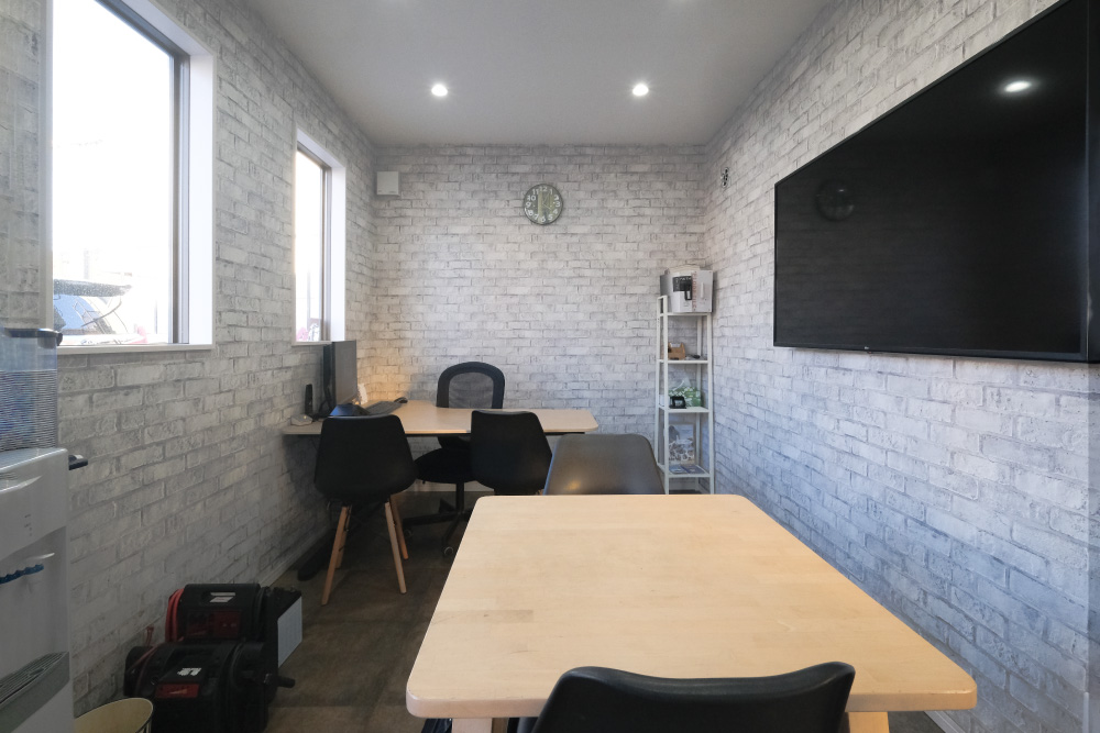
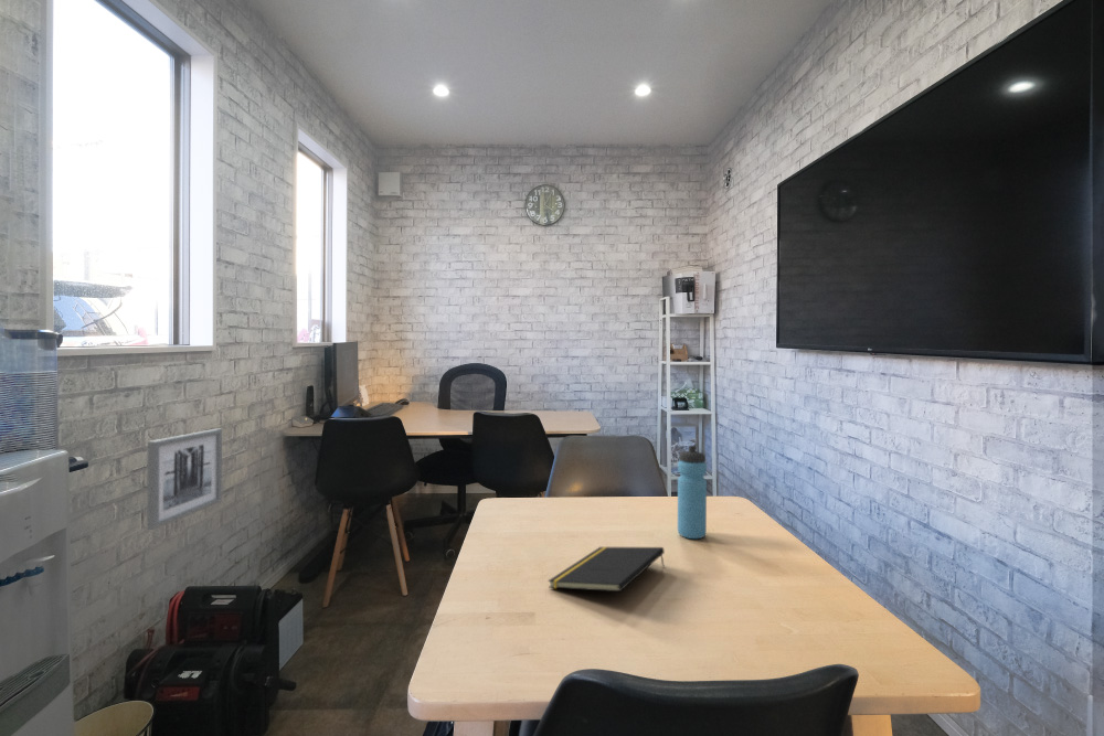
+ notepad [546,545,666,593]
+ water bottle [677,445,708,540]
+ wall art [146,428,223,531]
